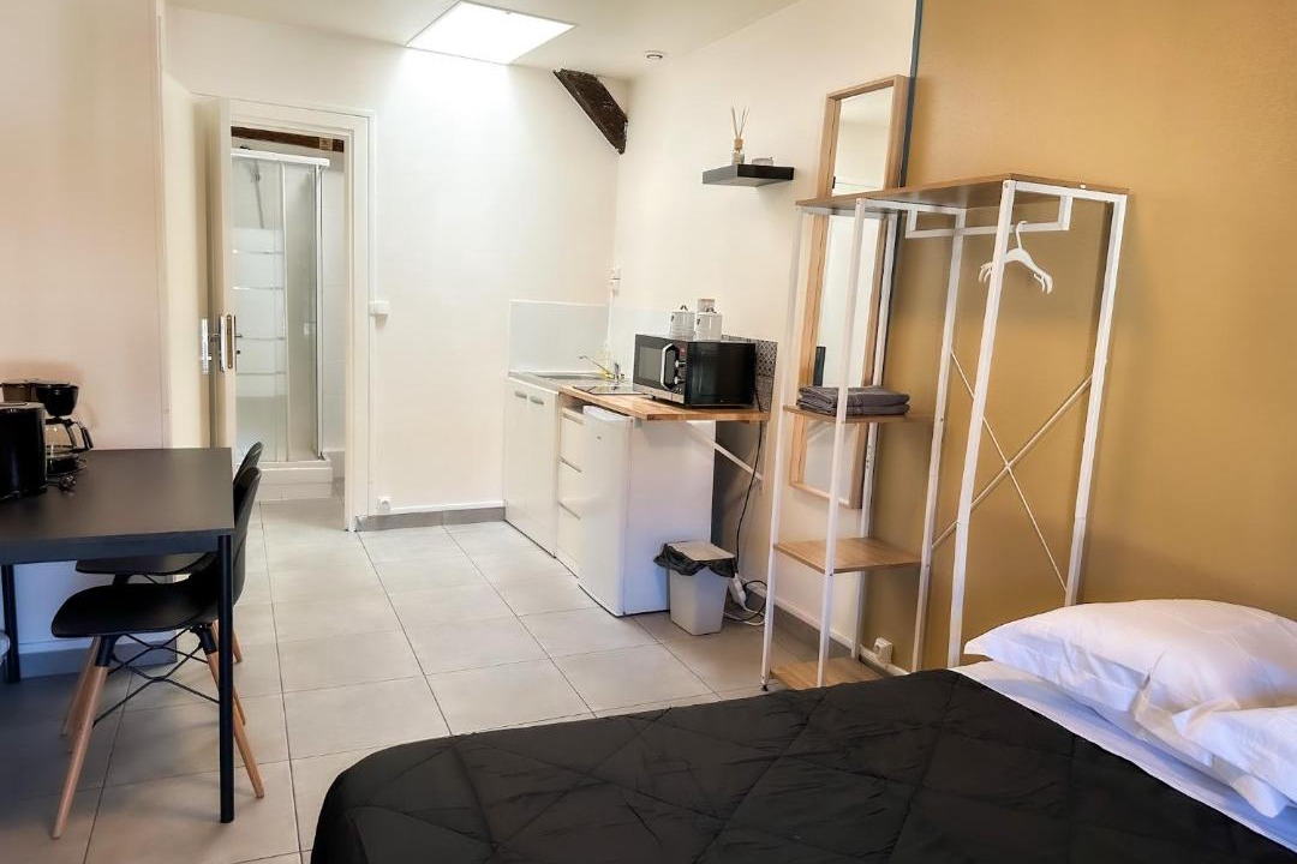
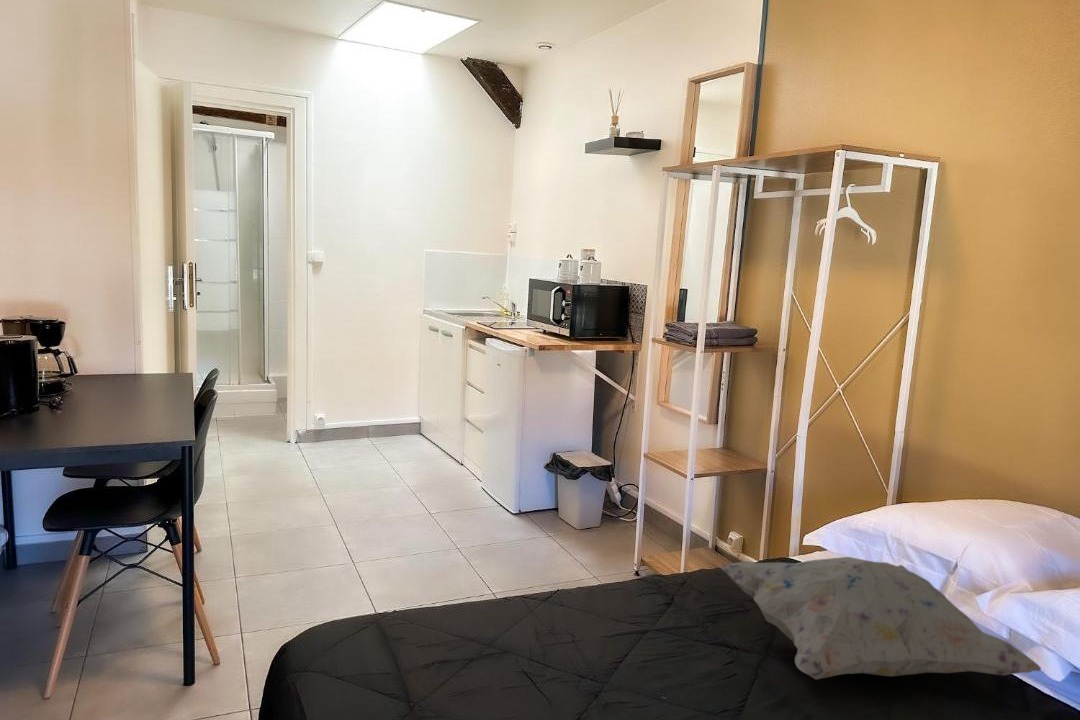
+ decorative pillow [719,556,1042,680]
